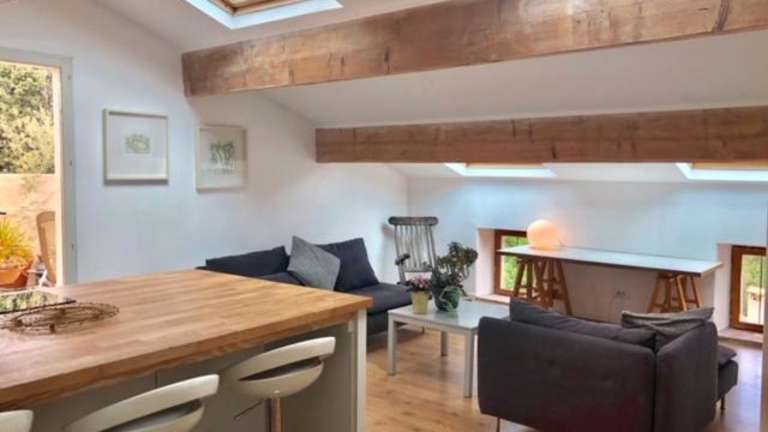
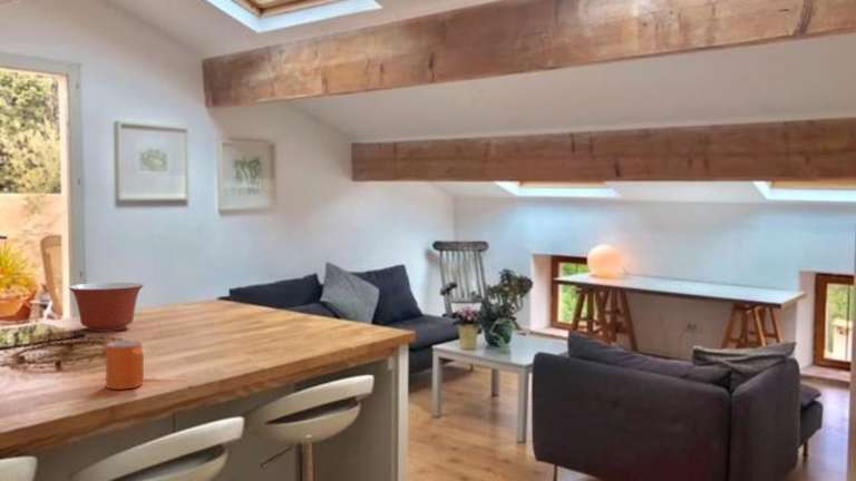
+ mixing bowl [68,282,145,333]
+ mug [105,340,145,391]
